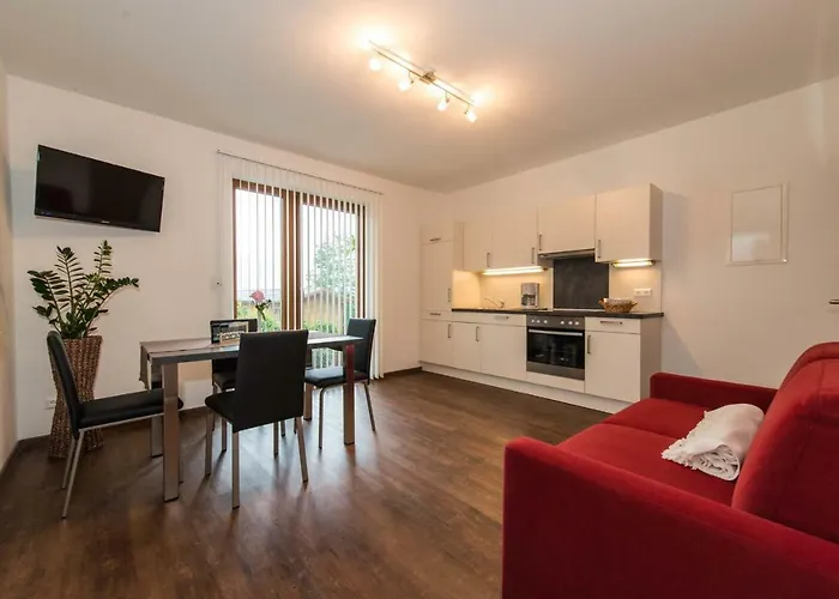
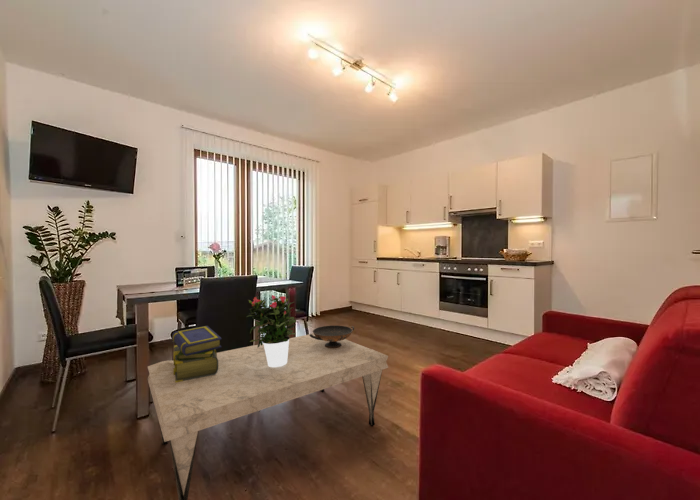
+ coffee table [147,332,389,500]
+ decorative bowl [309,324,355,348]
+ potted flower [246,294,297,367]
+ stack of books [171,325,223,383]
